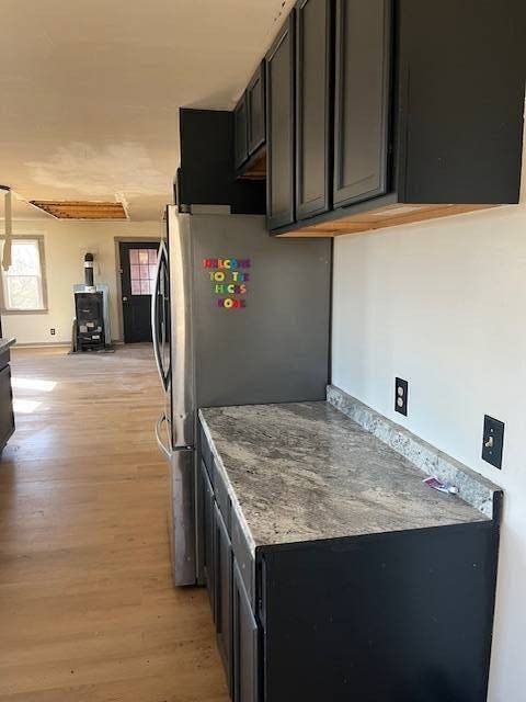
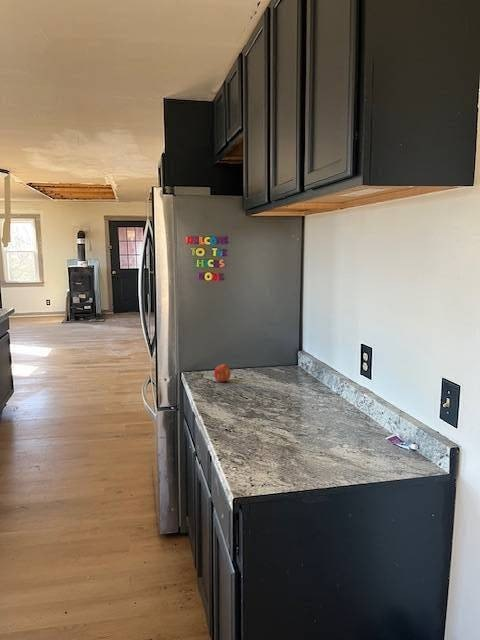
+ fruit [213,363,232,383]
